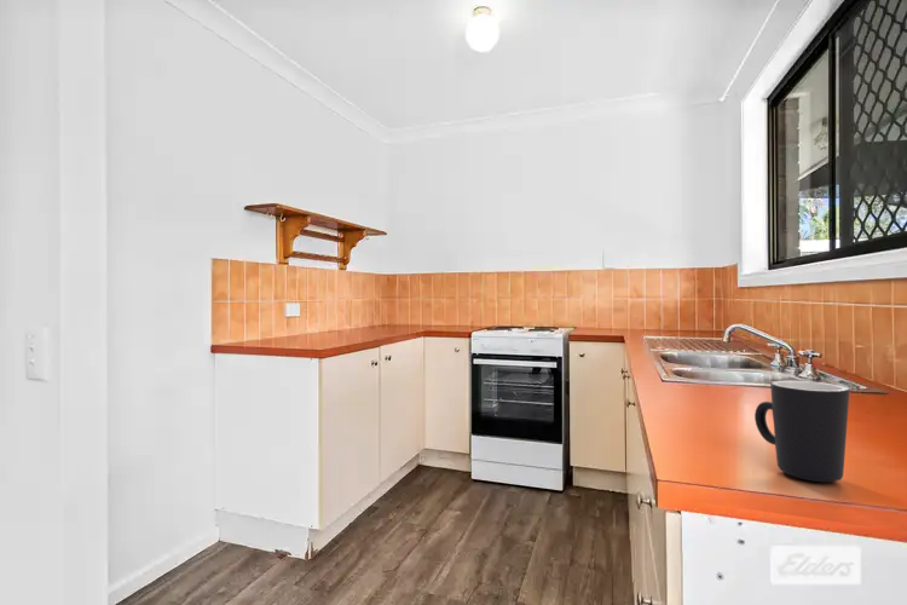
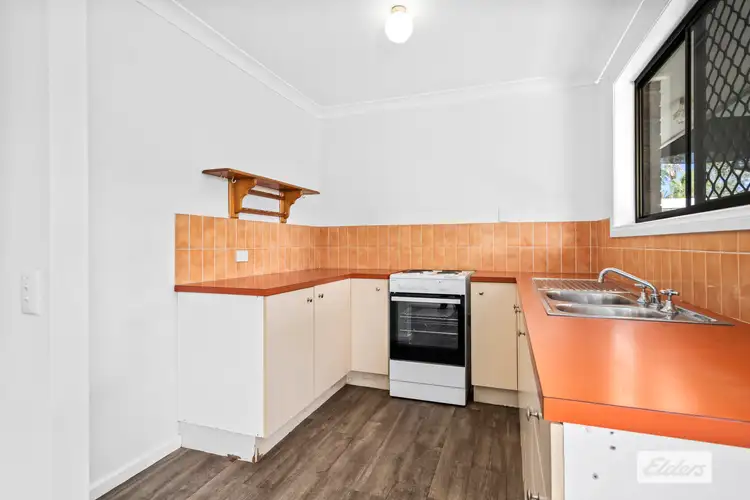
- mug [753,380,850,483]
